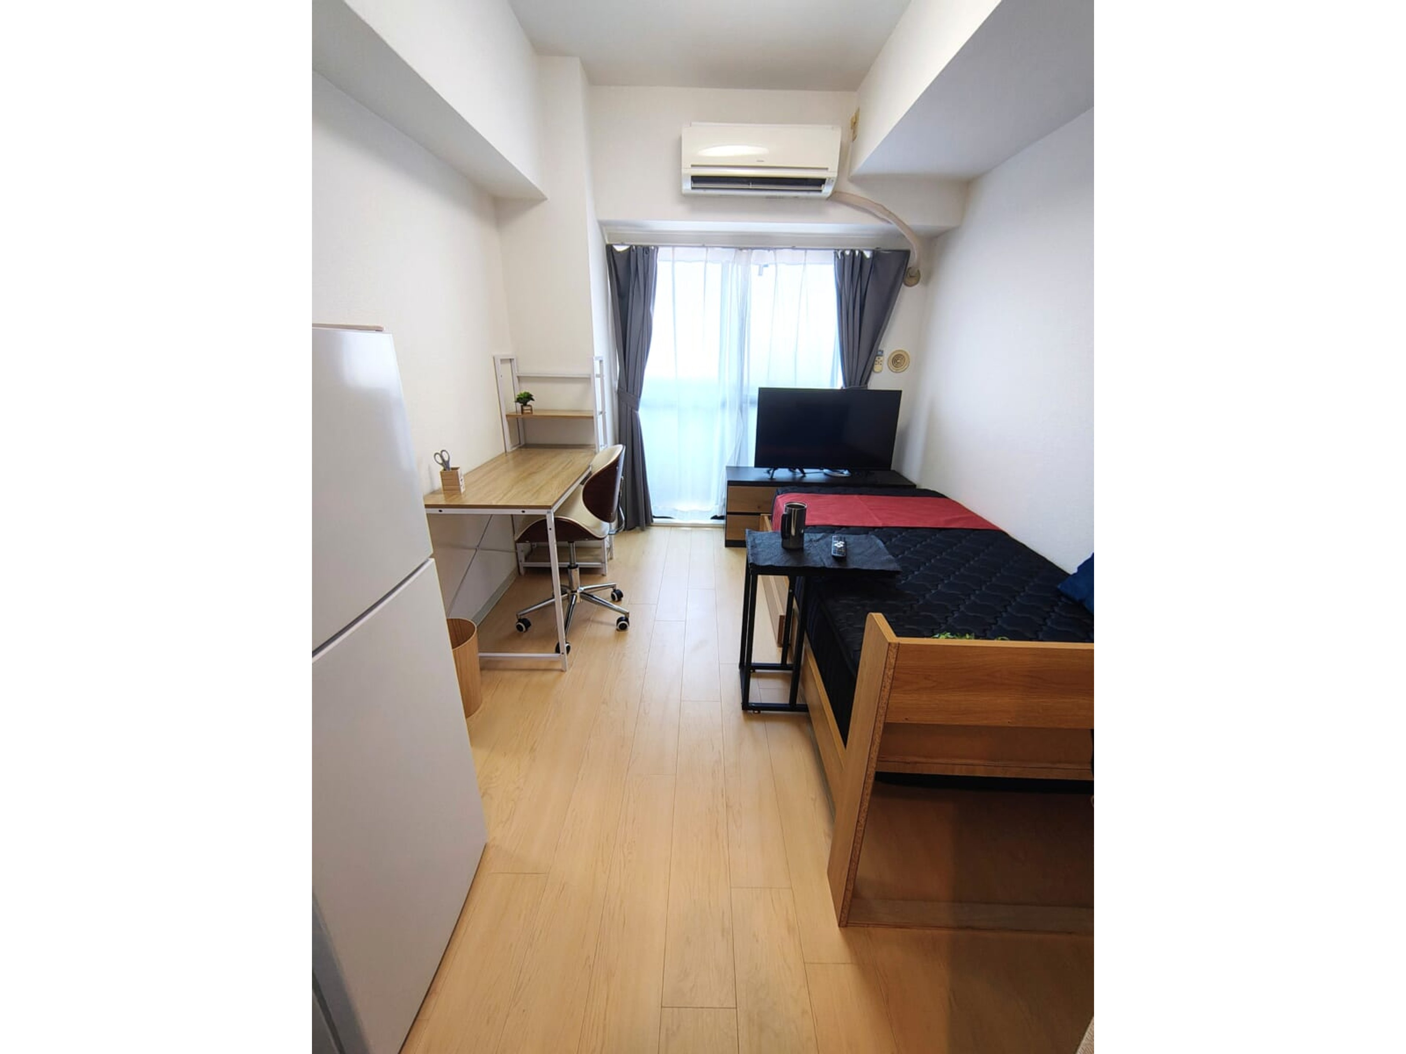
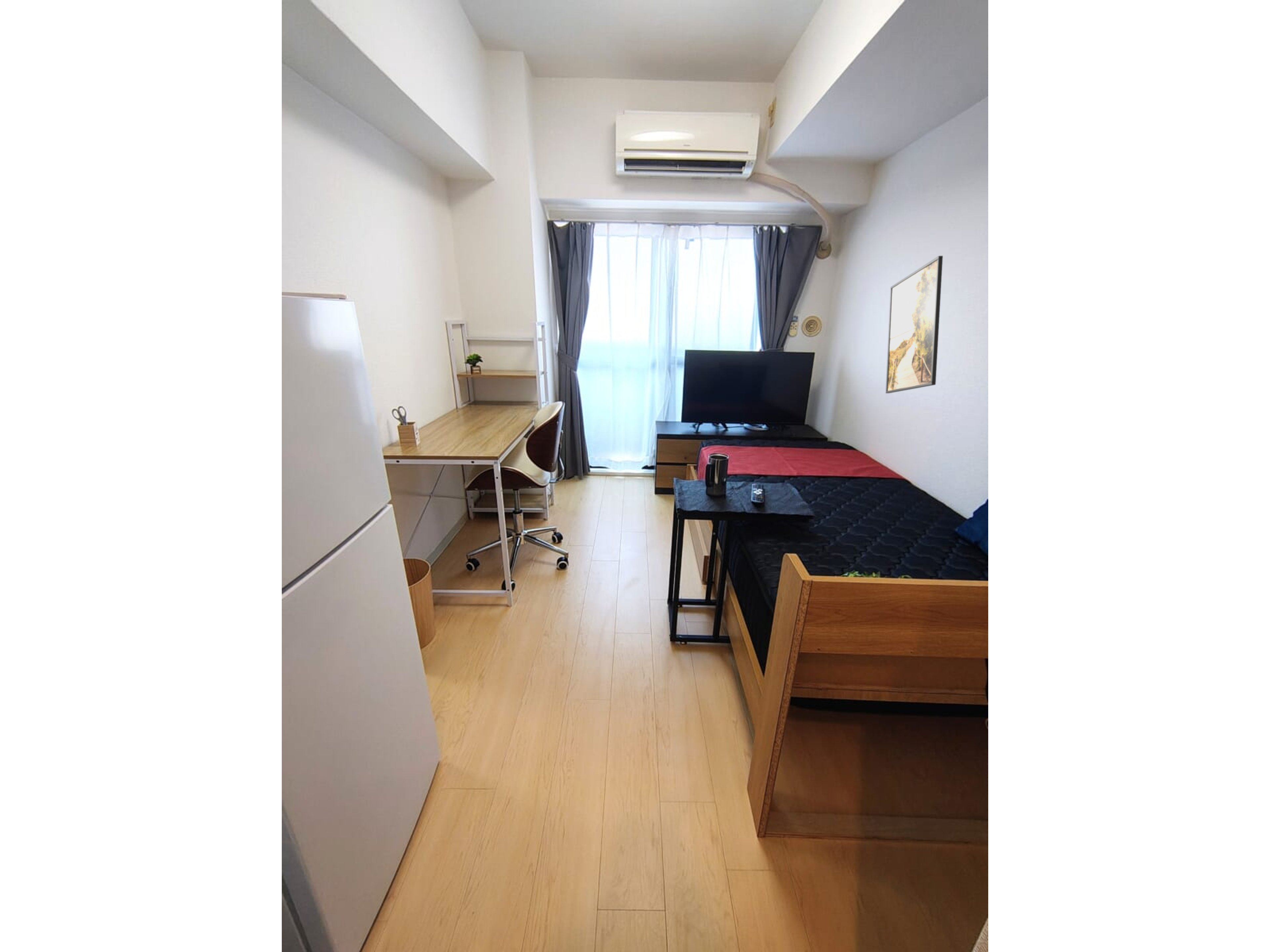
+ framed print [885,255,943,394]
